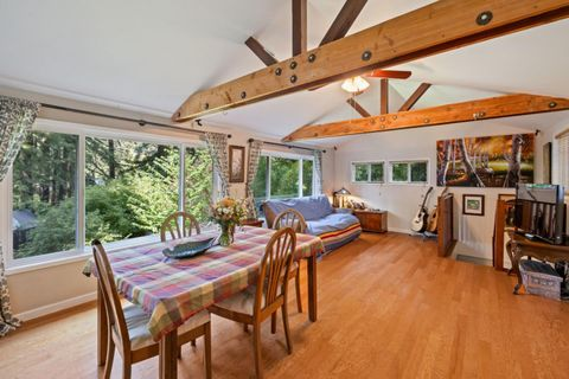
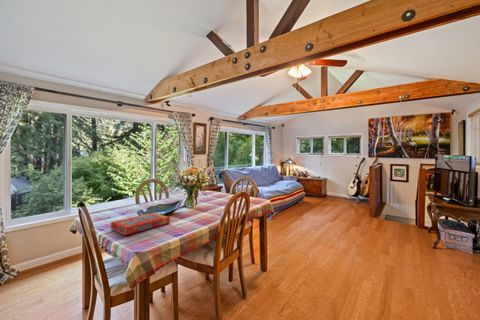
+ snack box [110,212,171,236]
